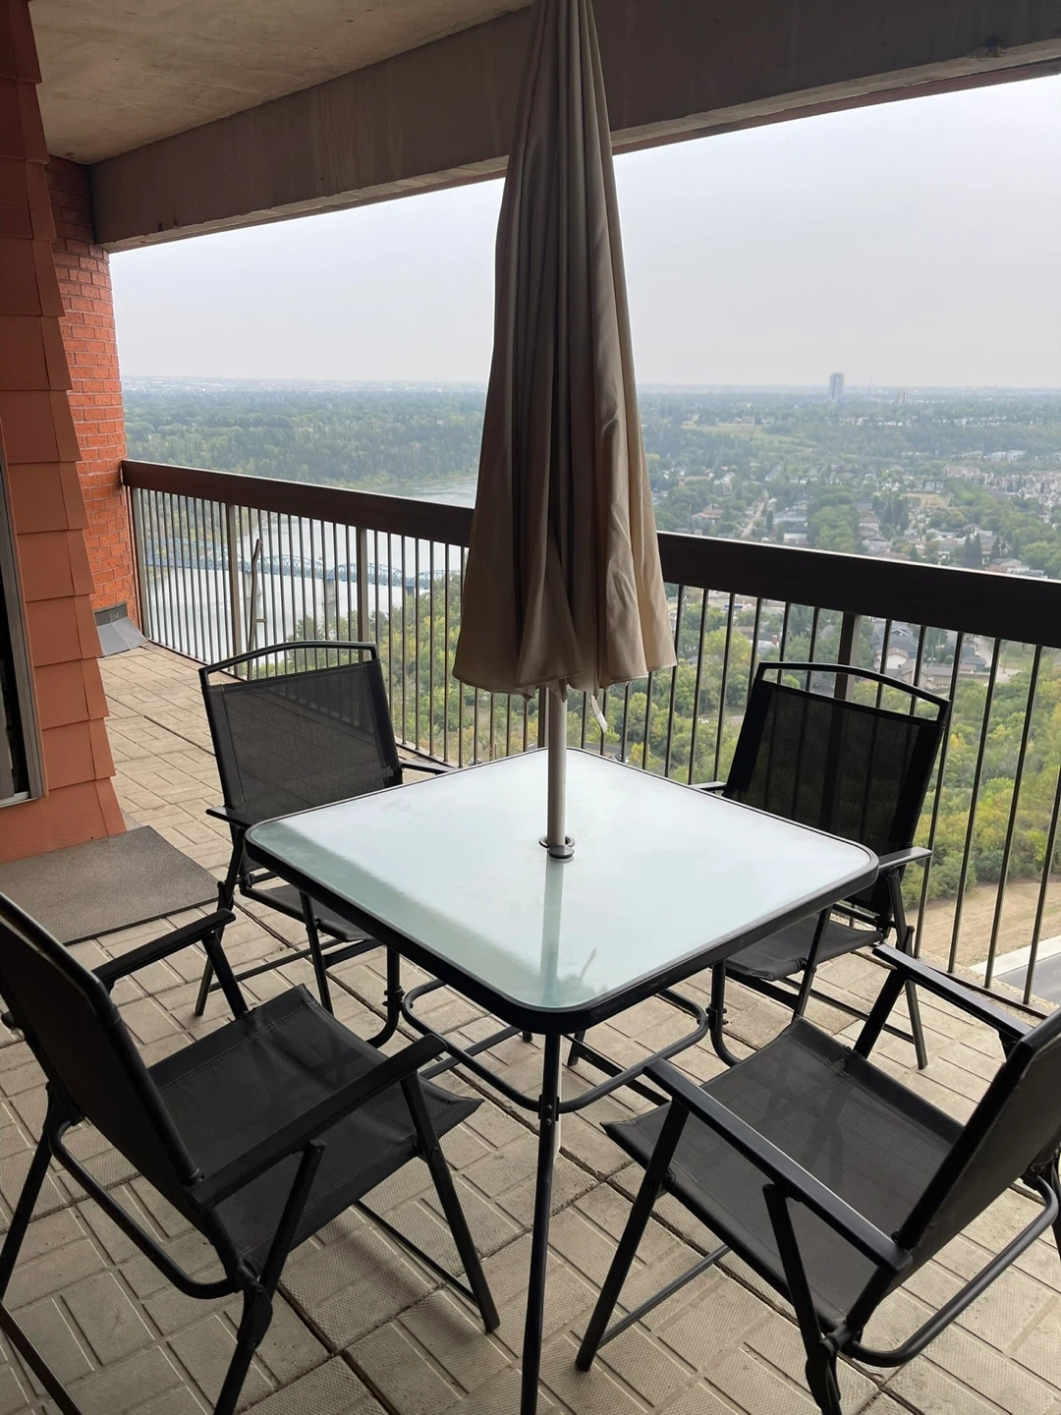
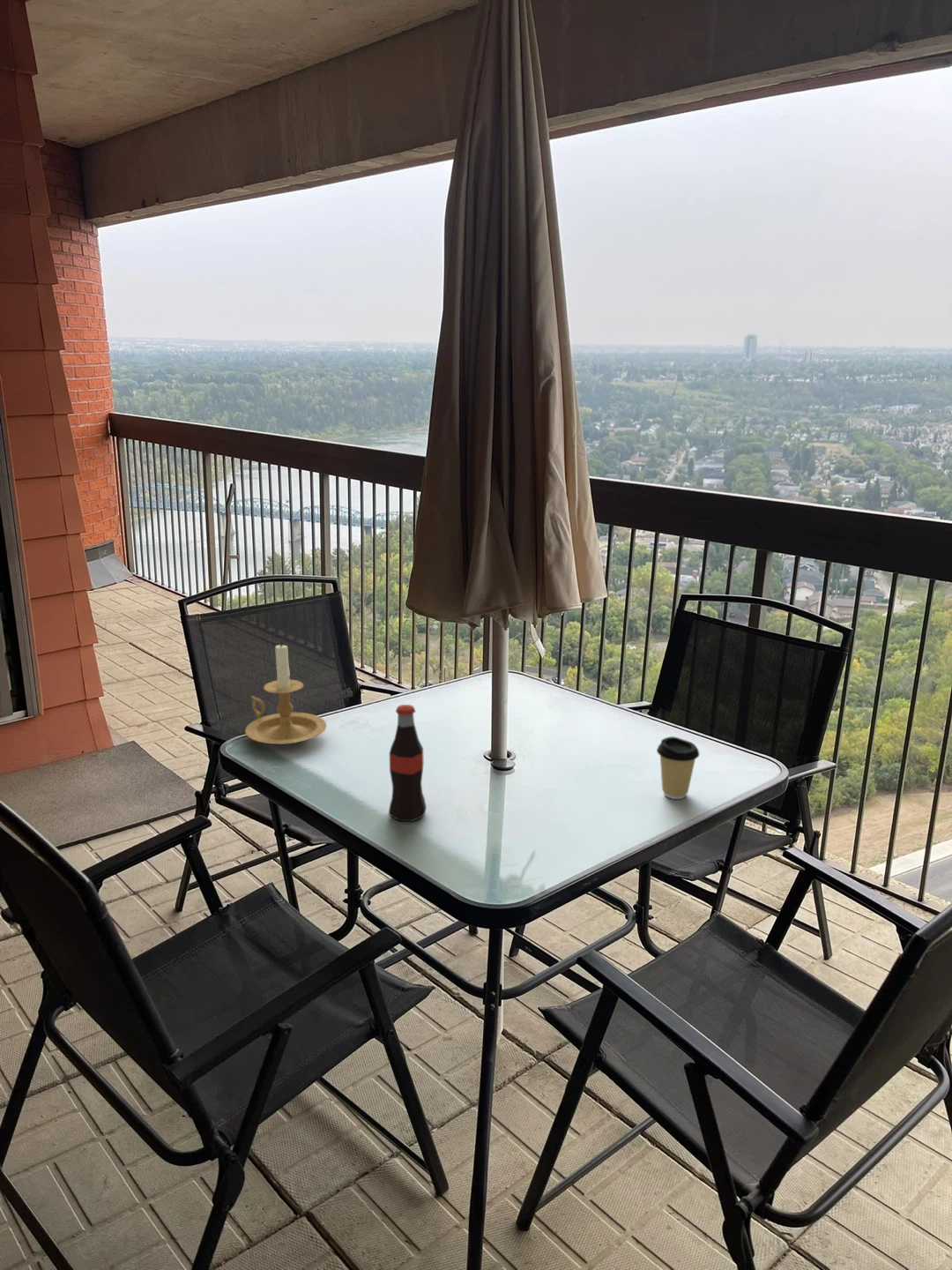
+ bottle [388,704,428,822]
+ coffee cup [656,736,700,800]
+ candle holder [244,641,327,745]
